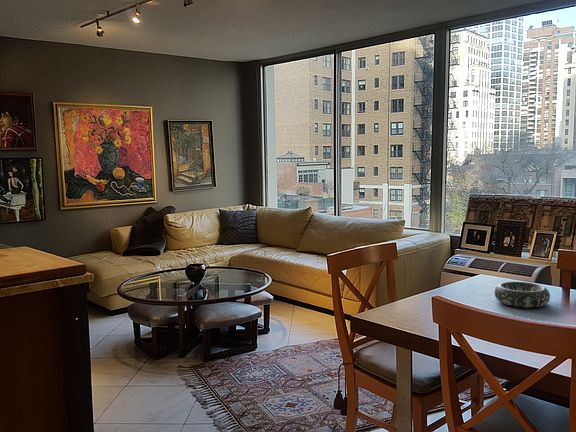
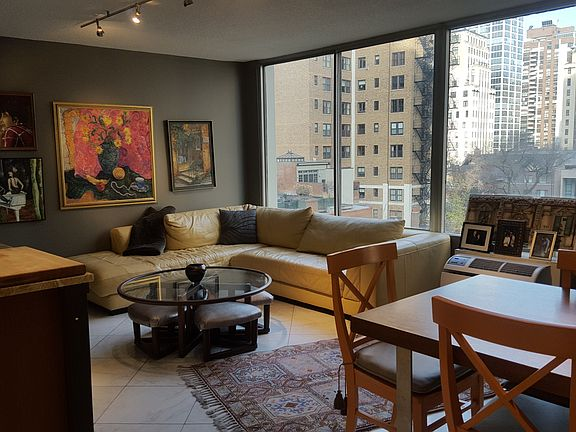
- decorative bowl [493,281,551,309]
